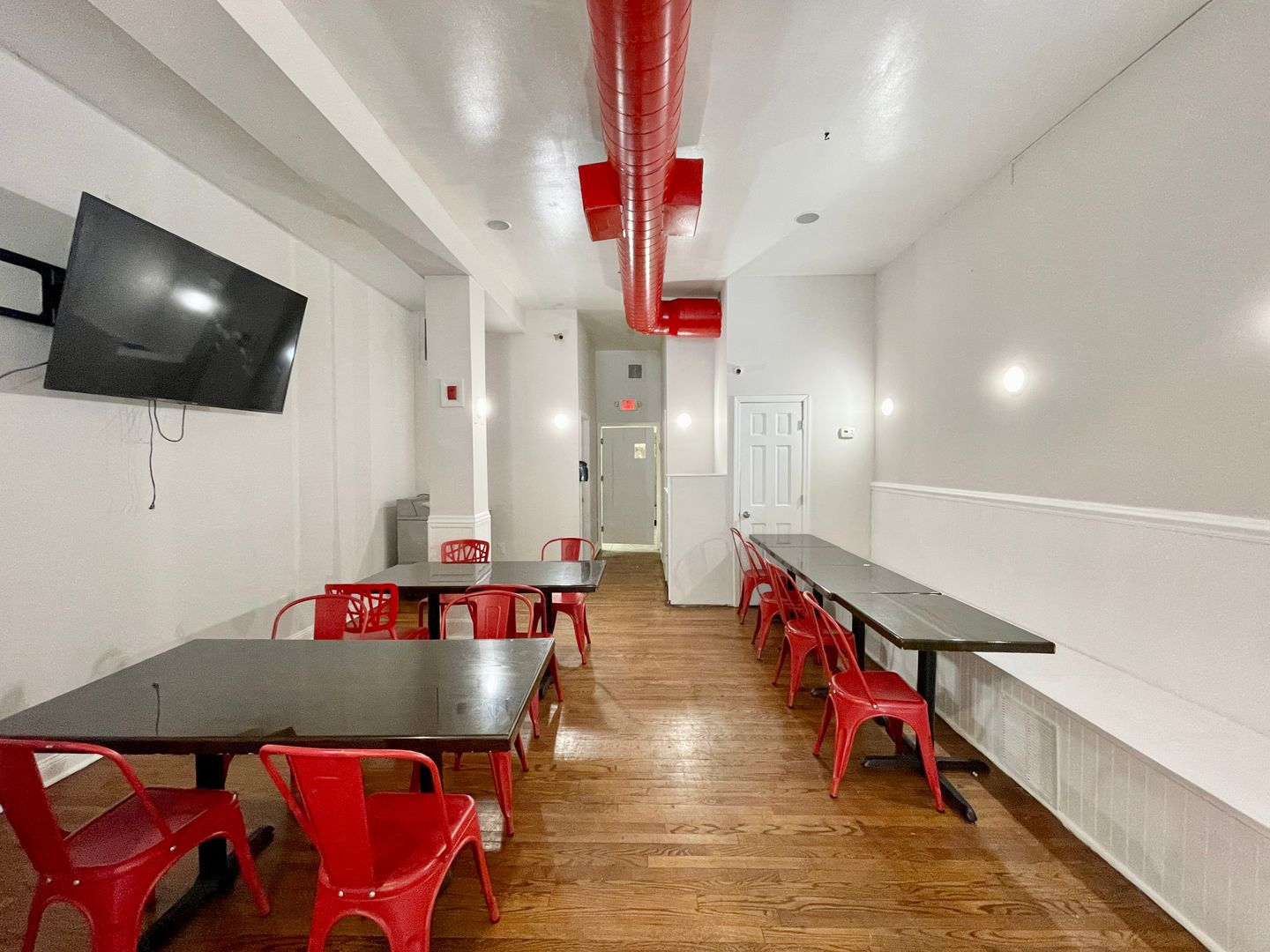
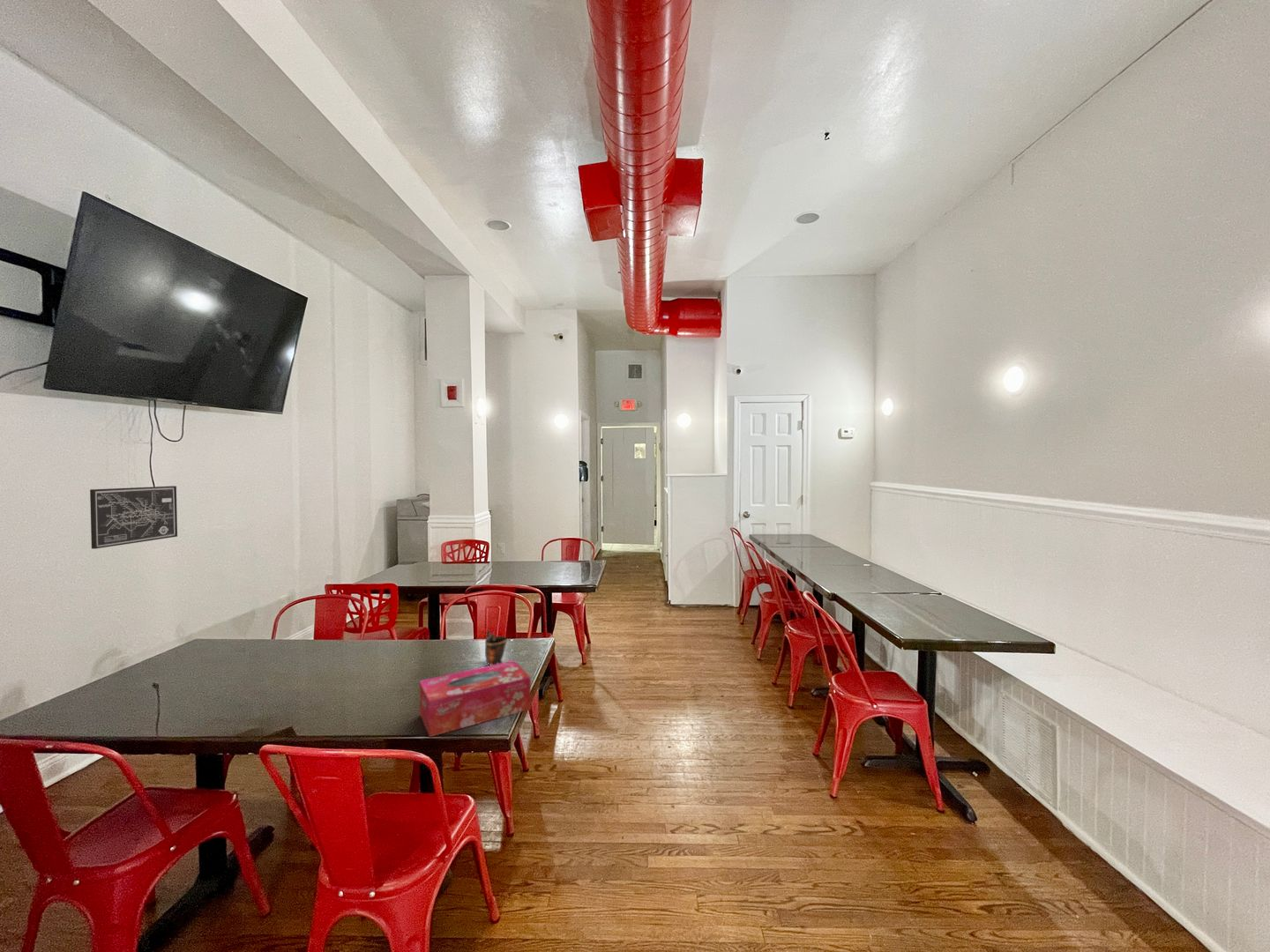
+ wall art [89,485,178,550]
+ cup [484,629,508,666]
+ tissue box [419,659,532,738]
